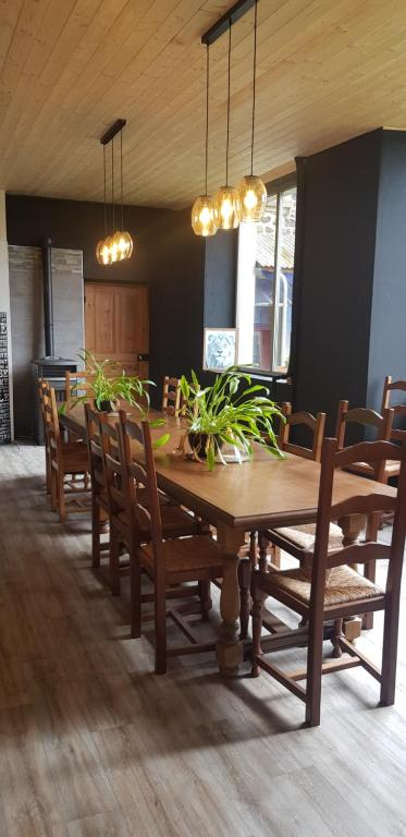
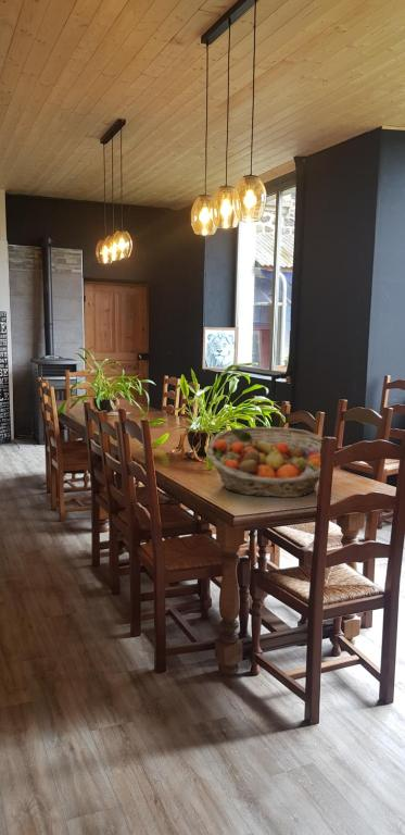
+ fruit basket [205,426,324,499]
